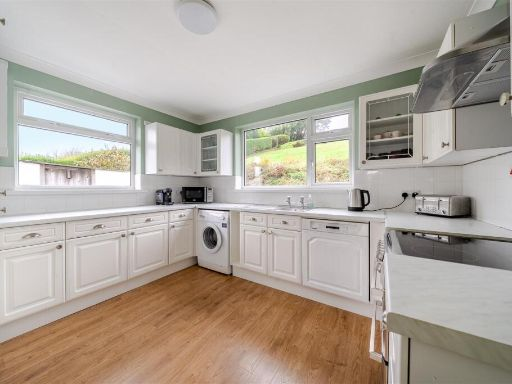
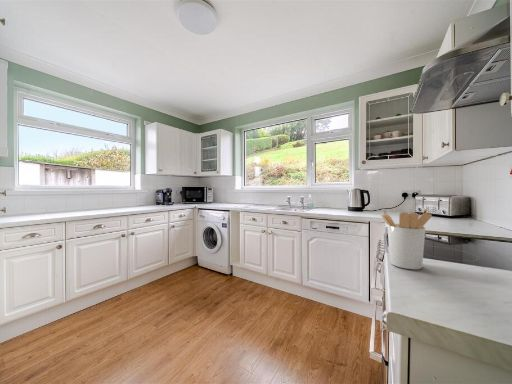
+ utensil holder [380,207,433,270]
